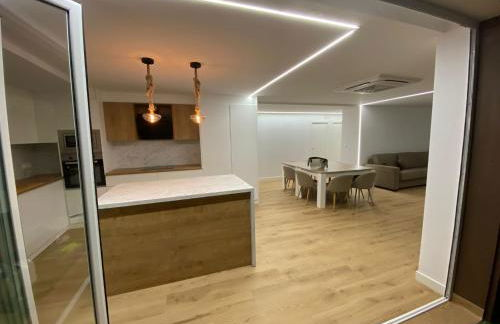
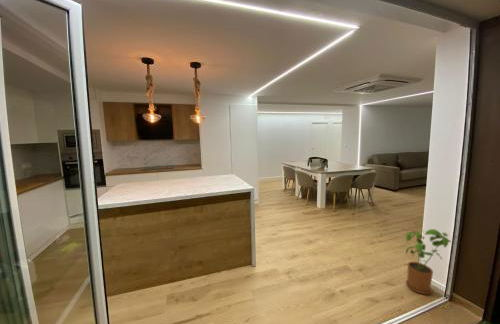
+ house plant [405,228,458,295]
